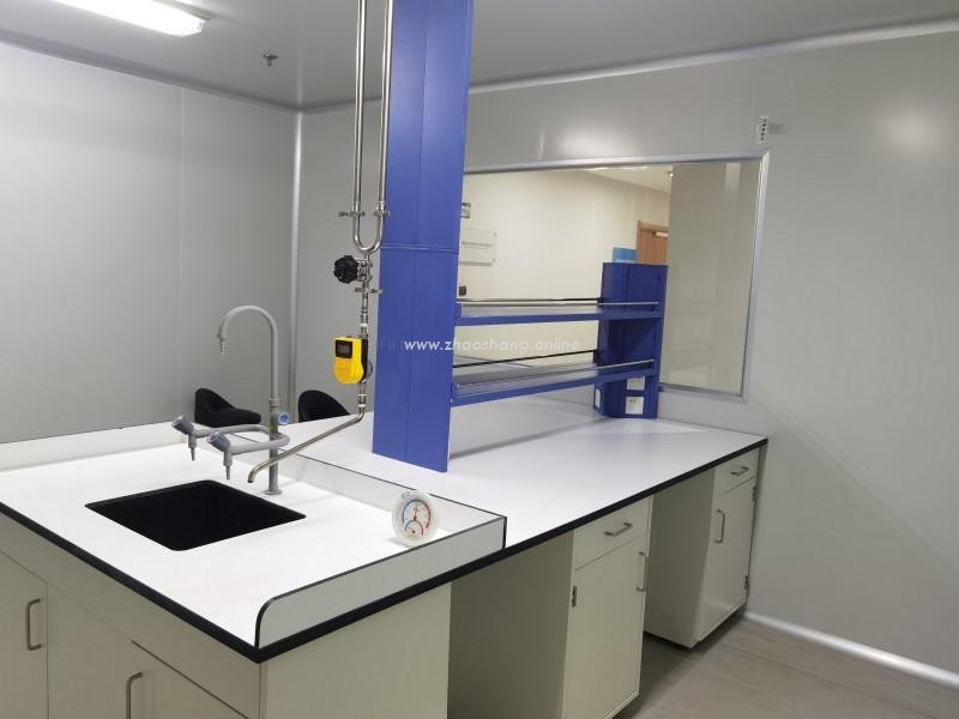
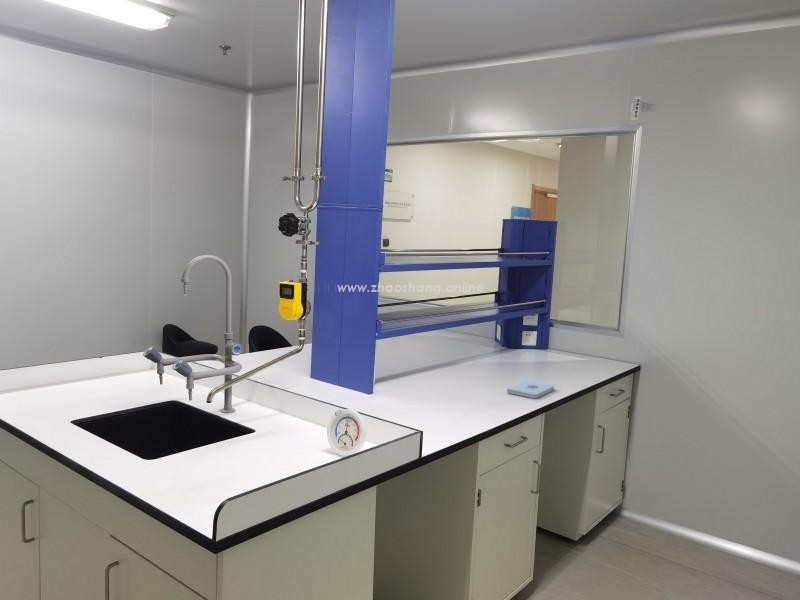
+ notepad [506,379,556,399]
